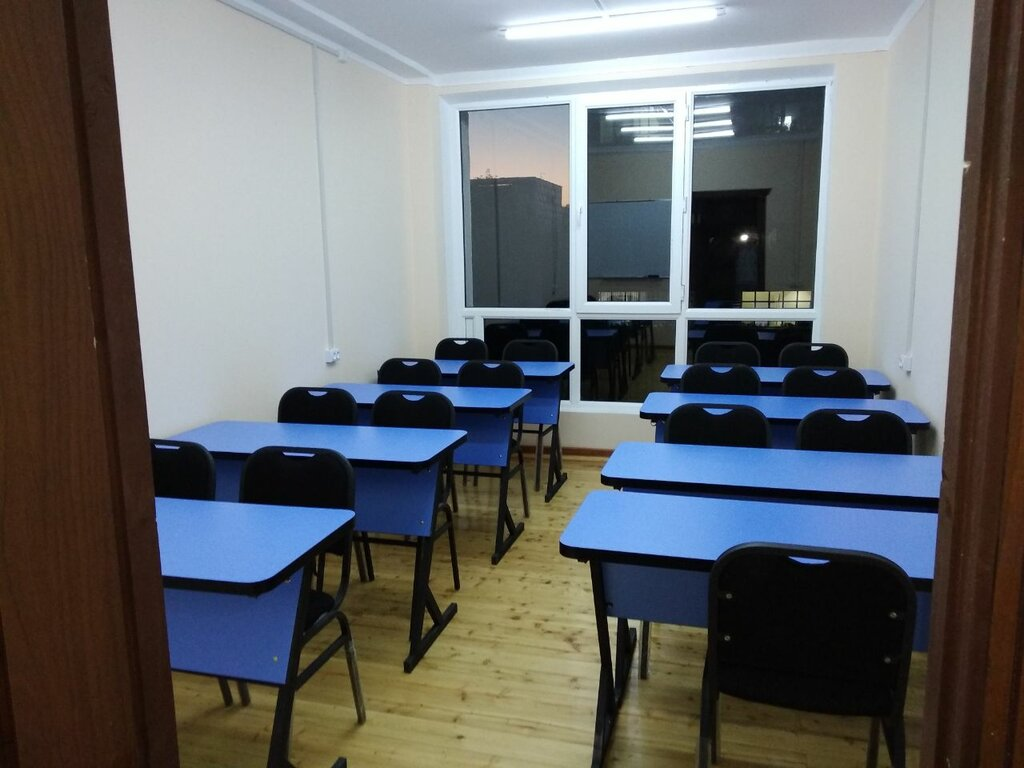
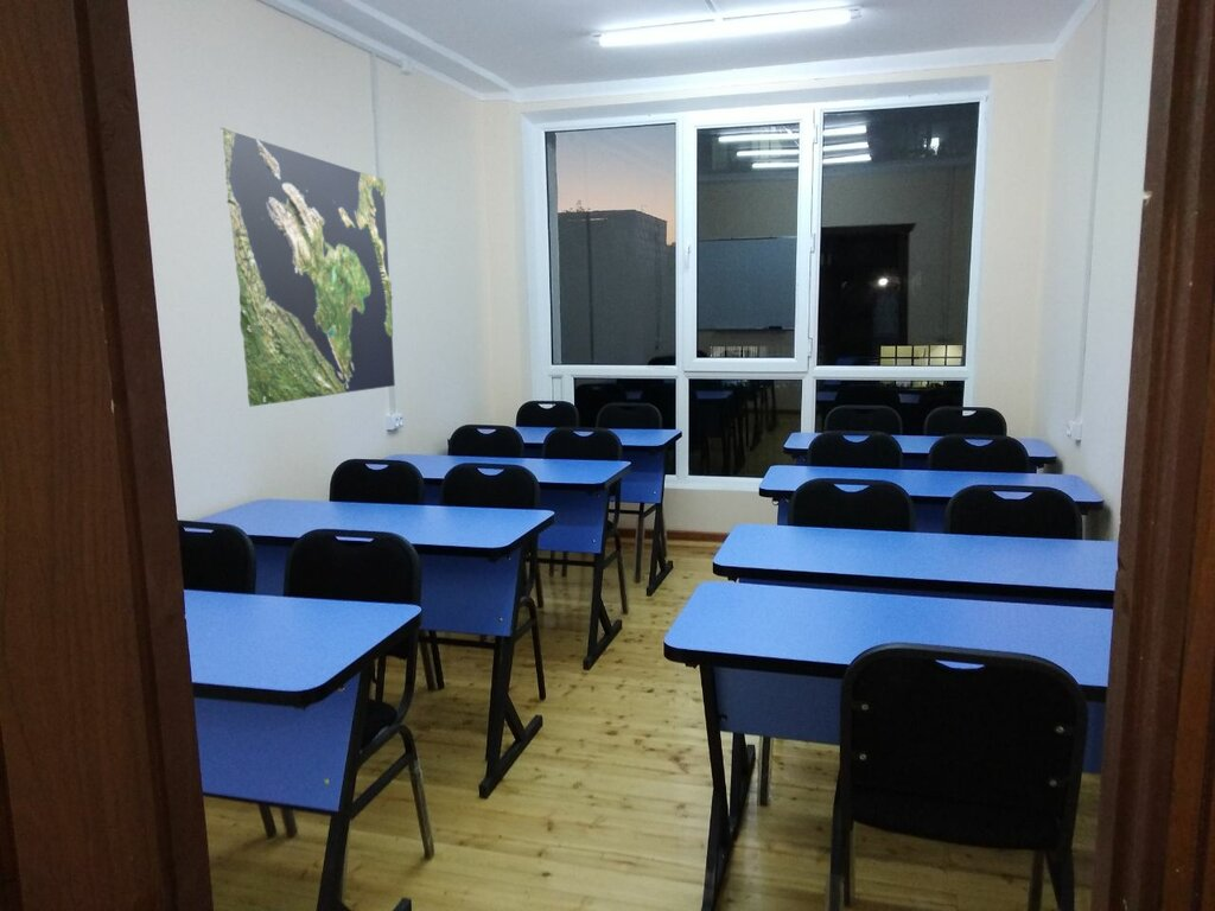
+ world map [221,127,396,408]
